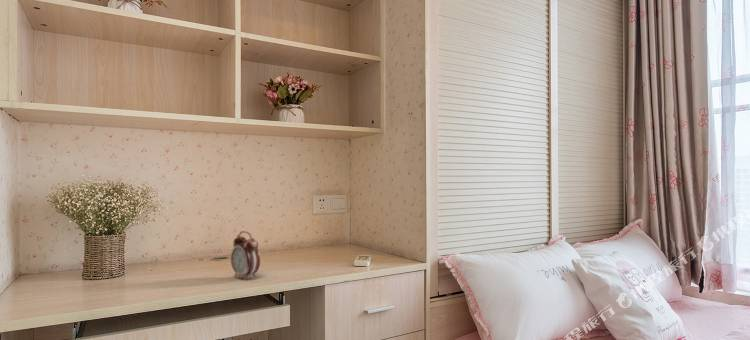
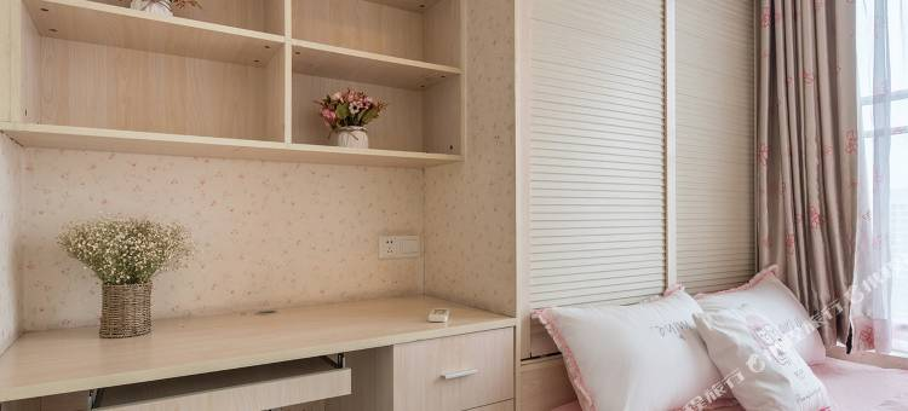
- alarm clock [230,230,261,281]
